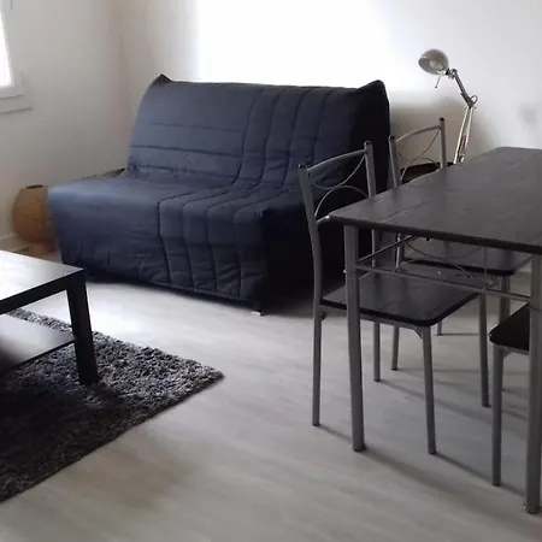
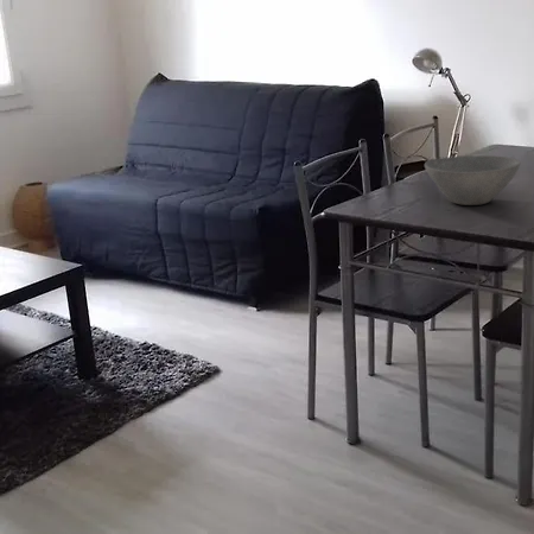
+ bowl [424,154,521,206]
